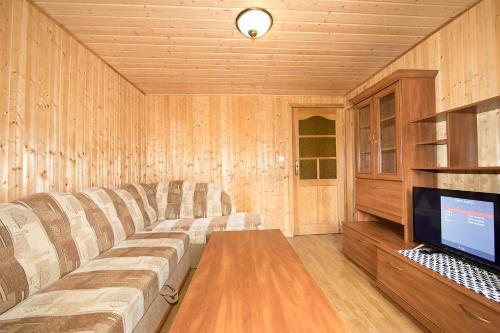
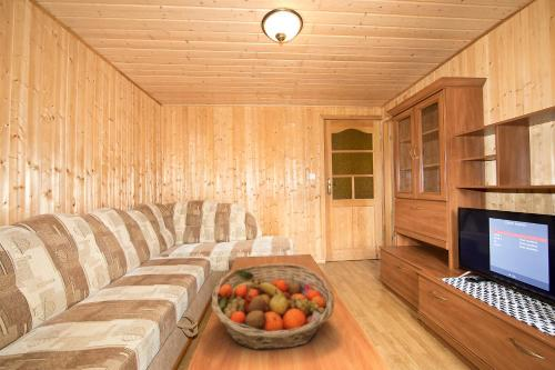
+ fruit basket [211,262,335,351]
